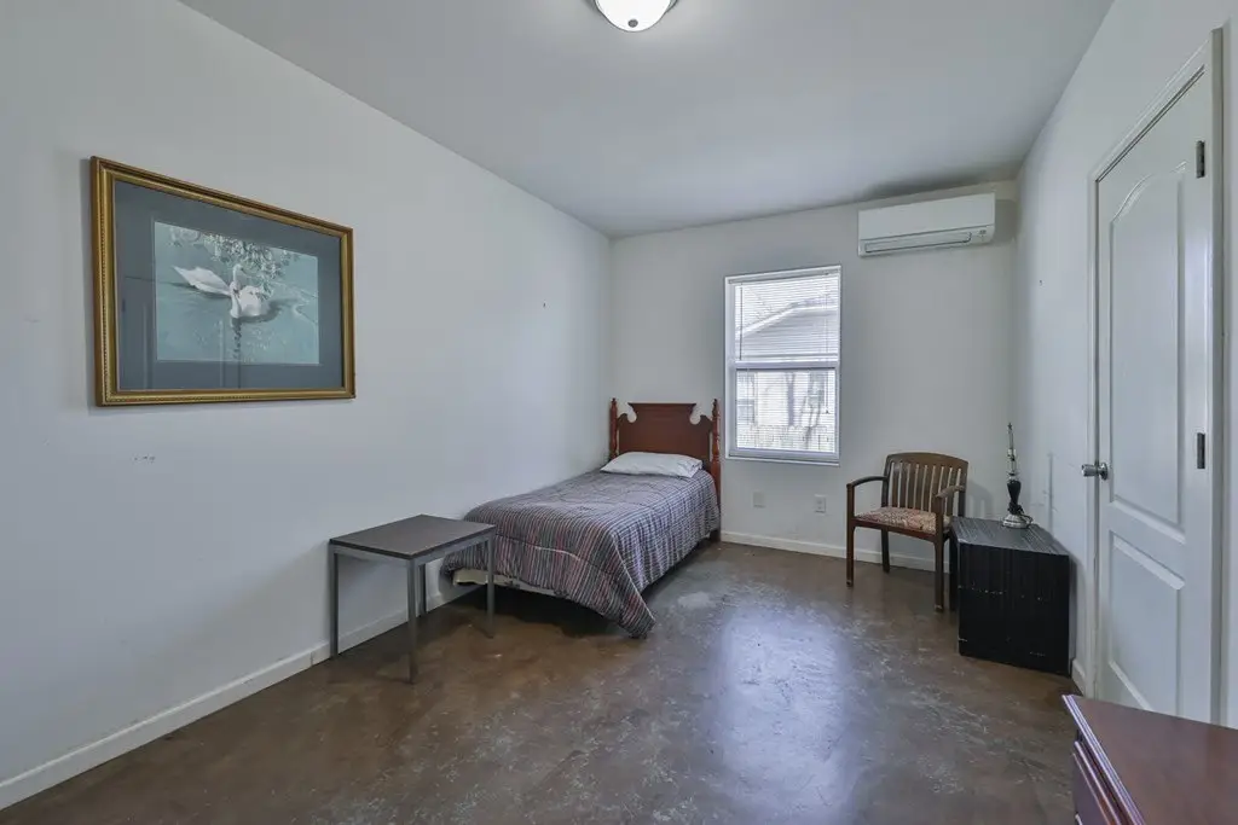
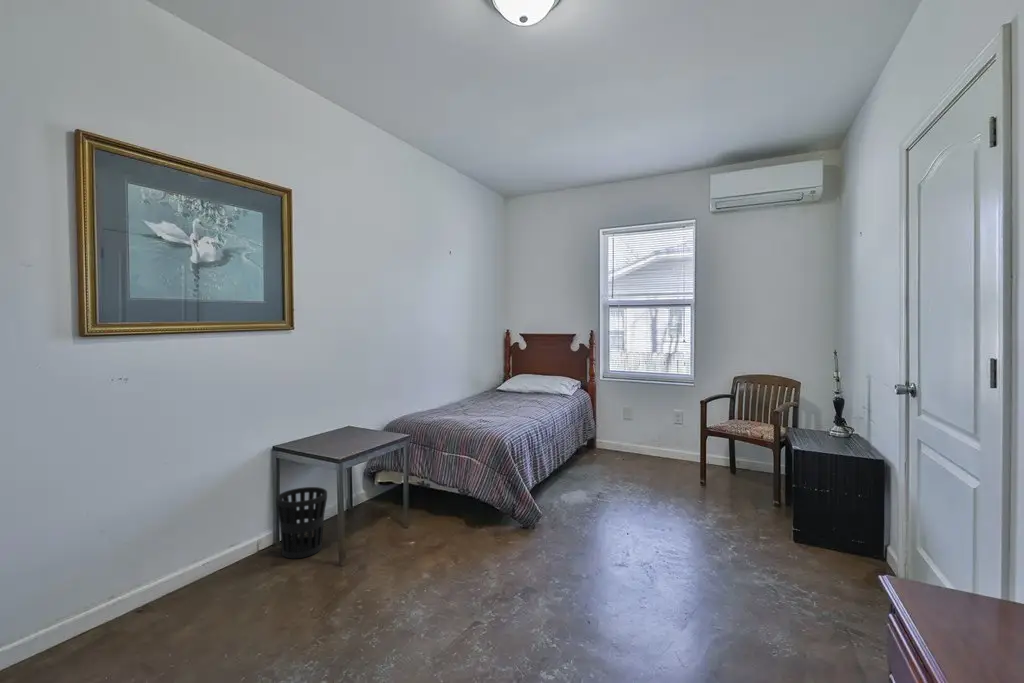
+ wastebasket [275,486,328,559]
